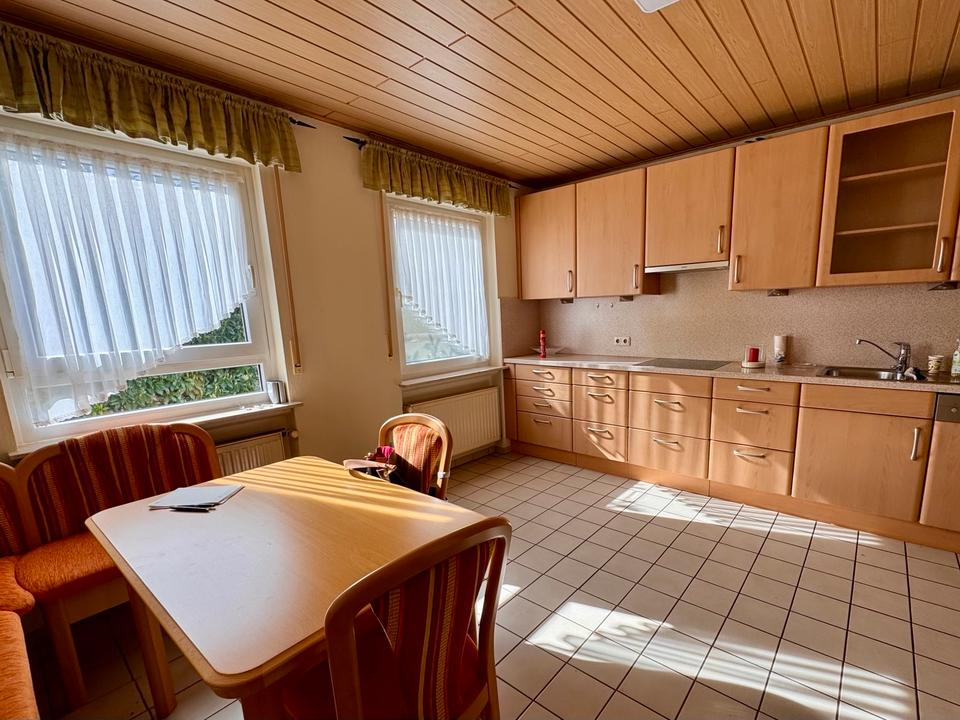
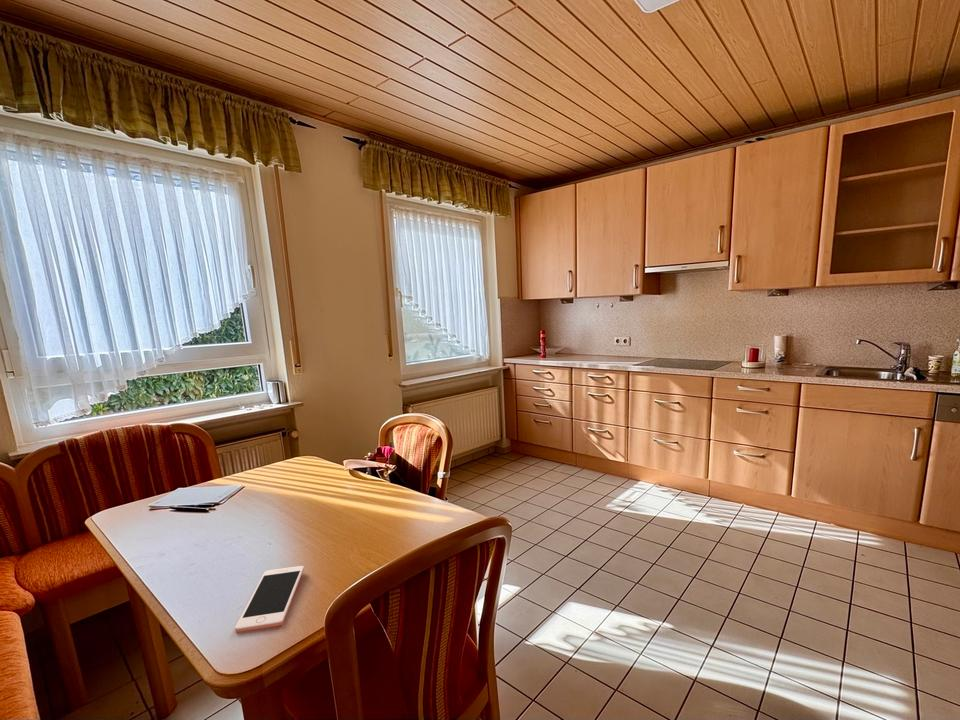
+ cell phone [234,565,305,633]
